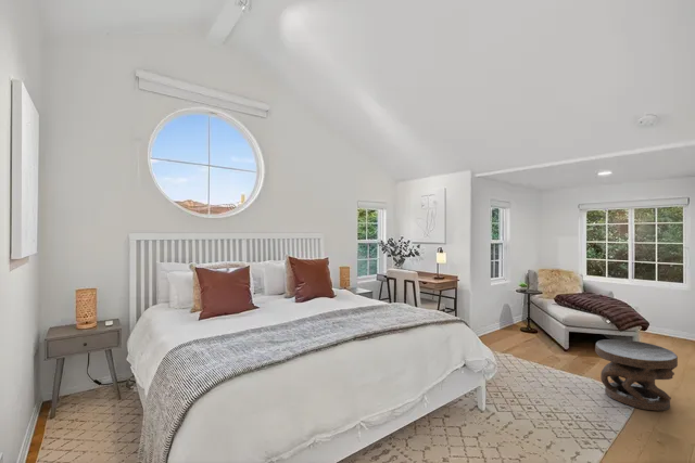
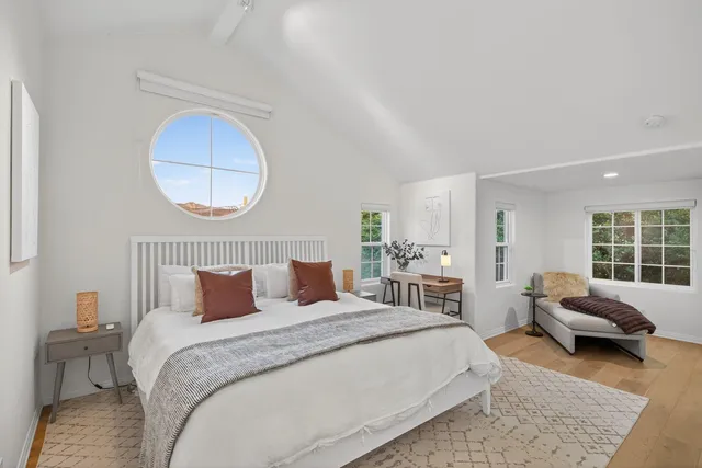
- carved stool [594,338,679,412]
